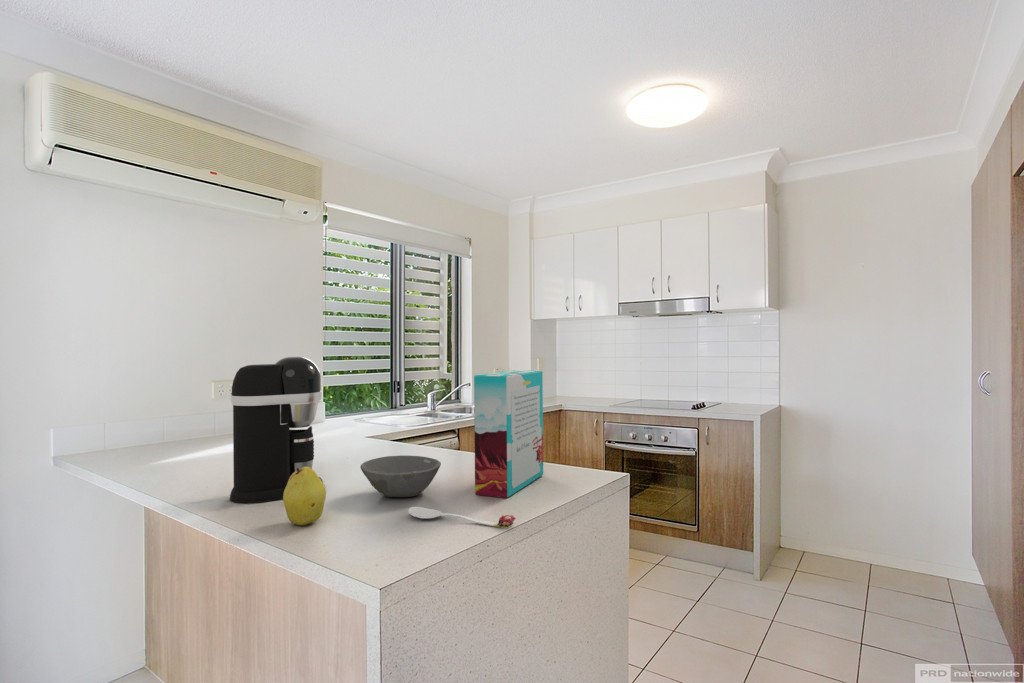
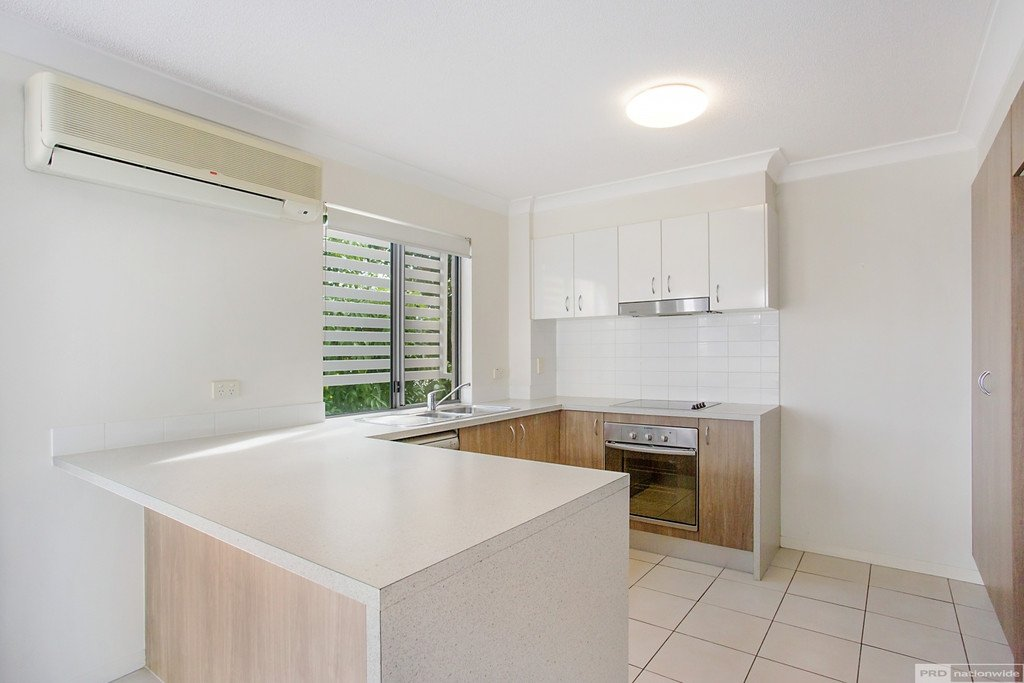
- coffee maker [229,356,324,504]
- bowl [359,455,442,498]
- spoon [407,506,517,529]
- cereal box [473,369,544,499]
- fruit [282,467,327,526]
